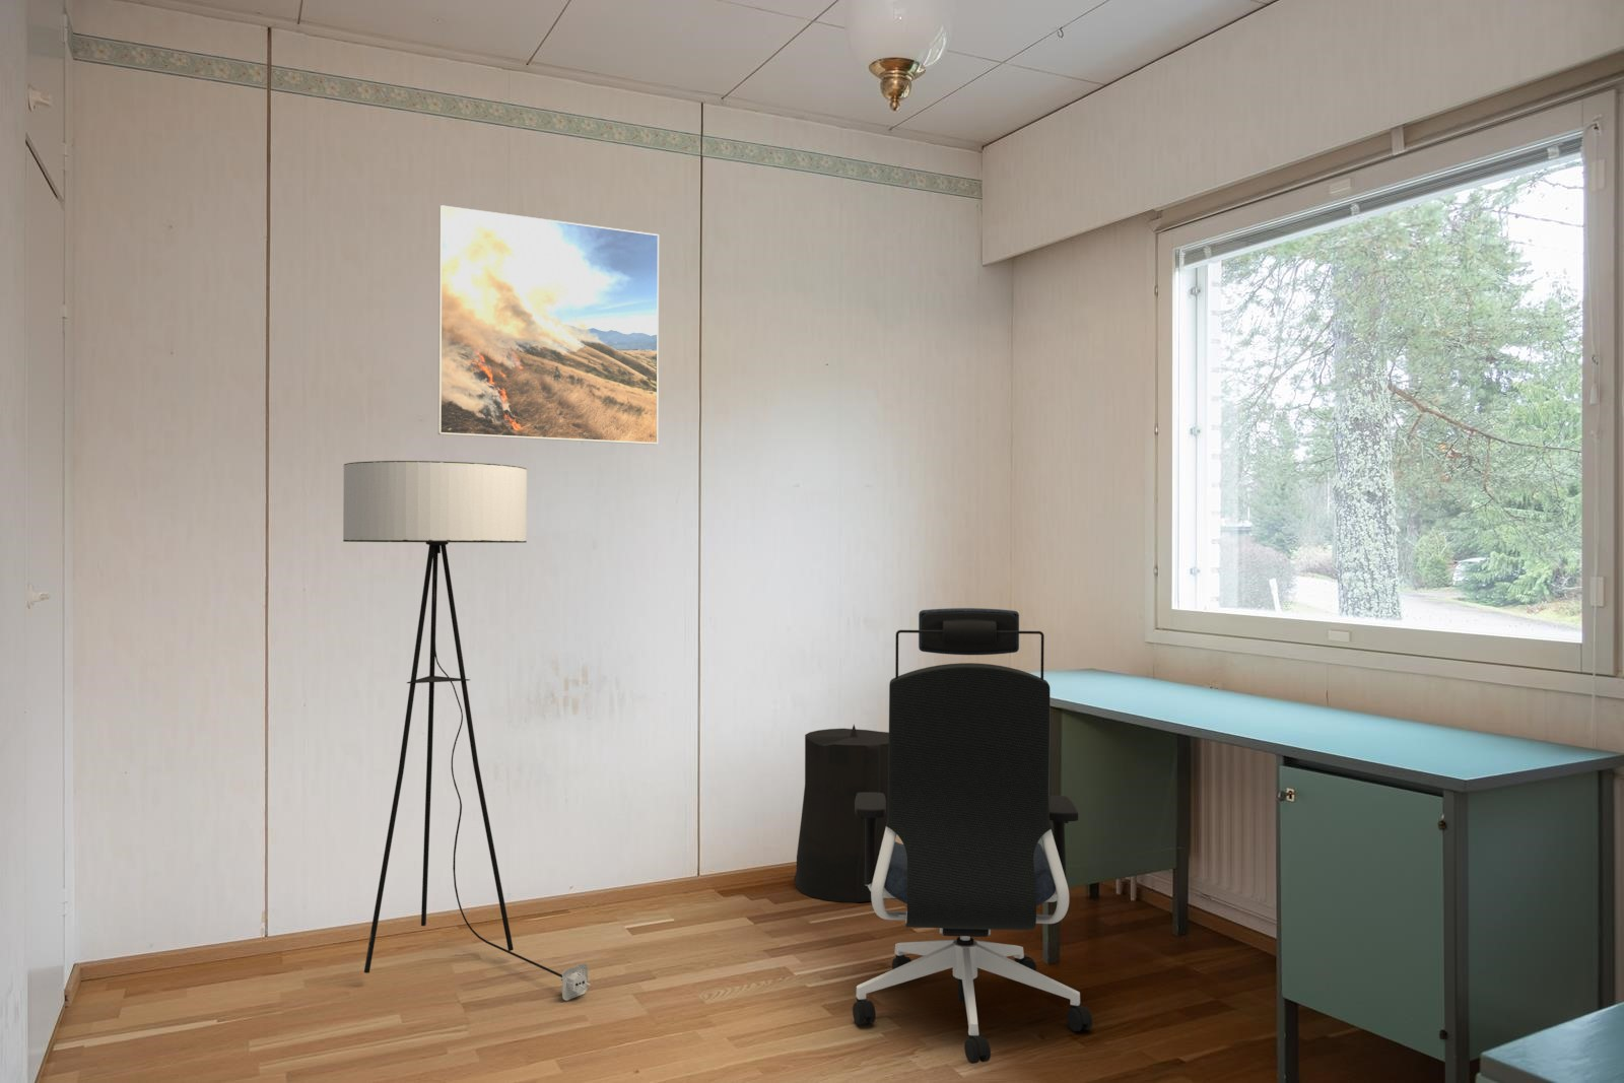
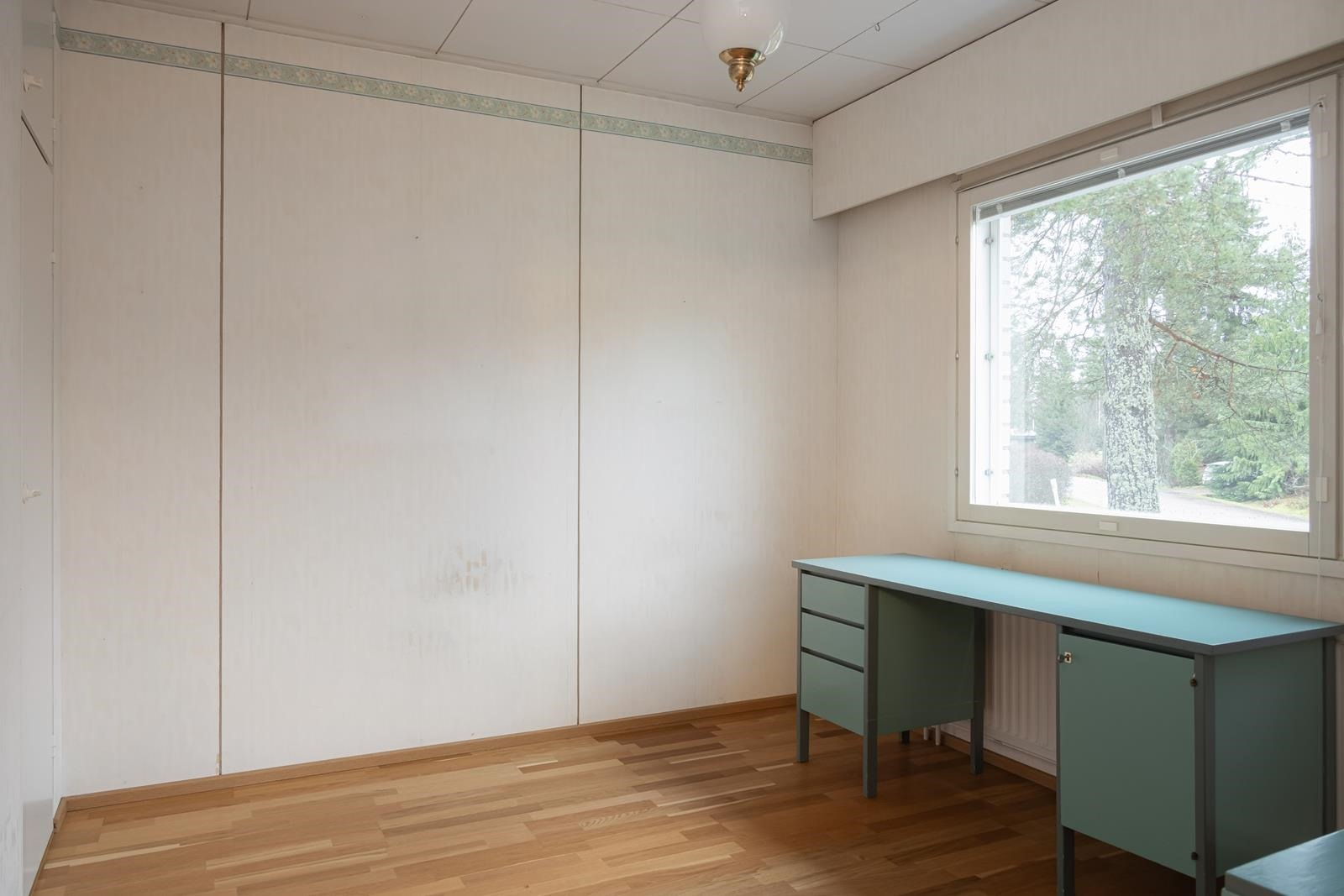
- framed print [437,204,660,446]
- office chair [852,607,1094,1065]
- floor lamp [342,459,591,1001]
- trash can [793,724,889,903]
